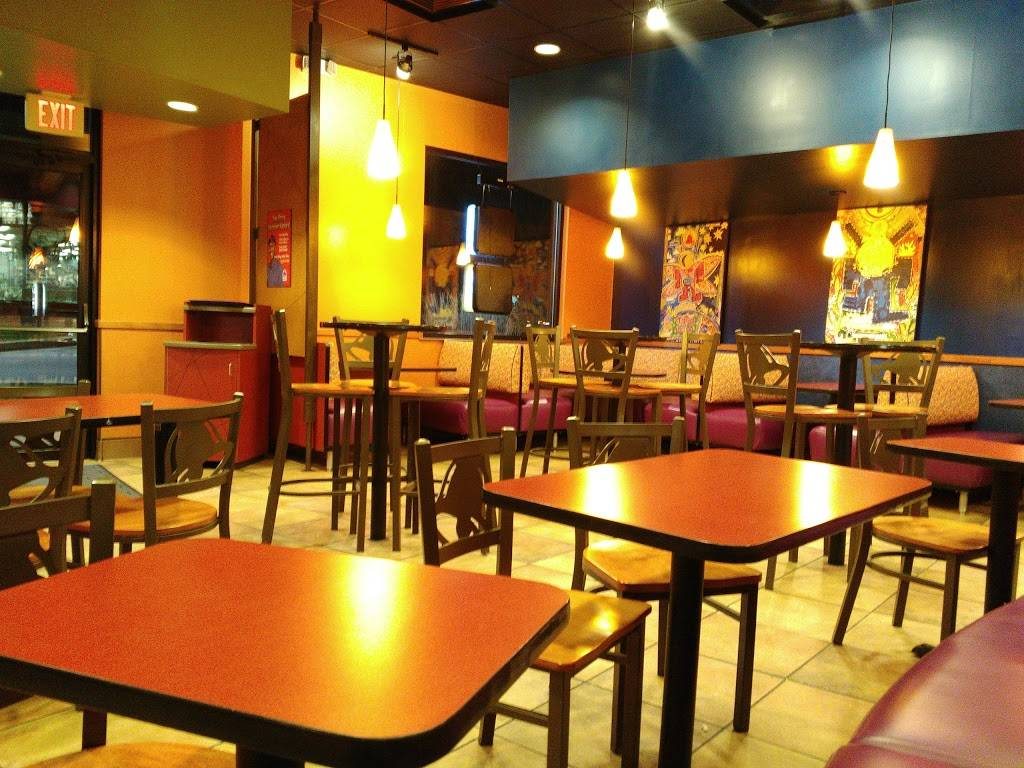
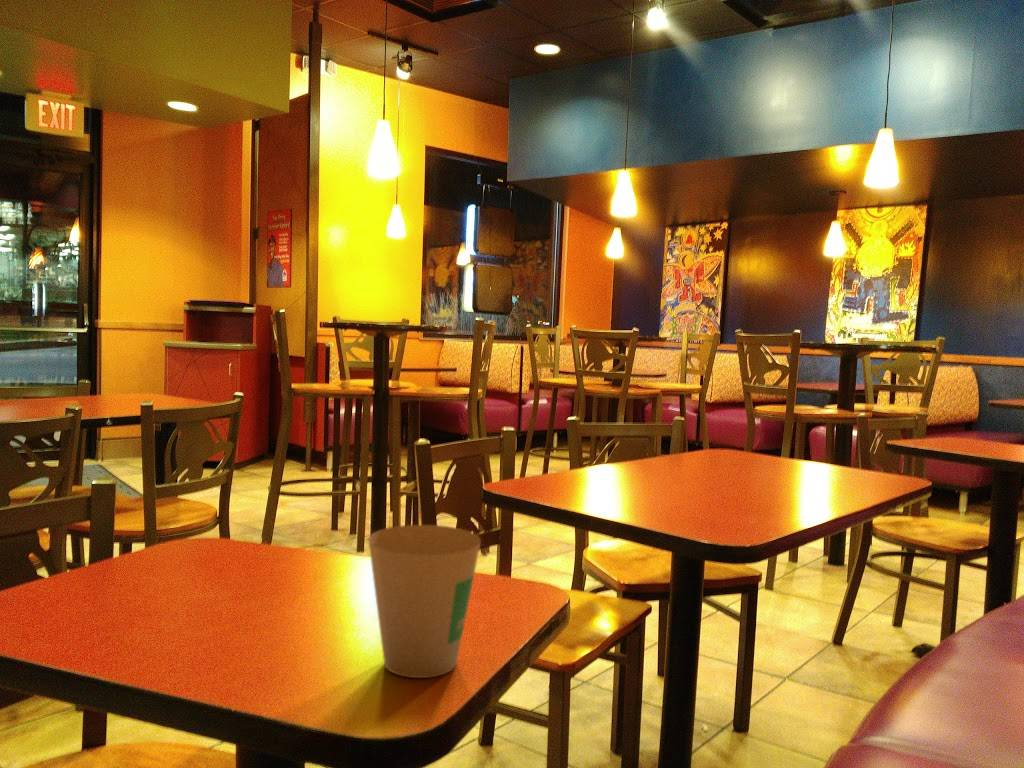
+ paper cup [367,524,482,679]
